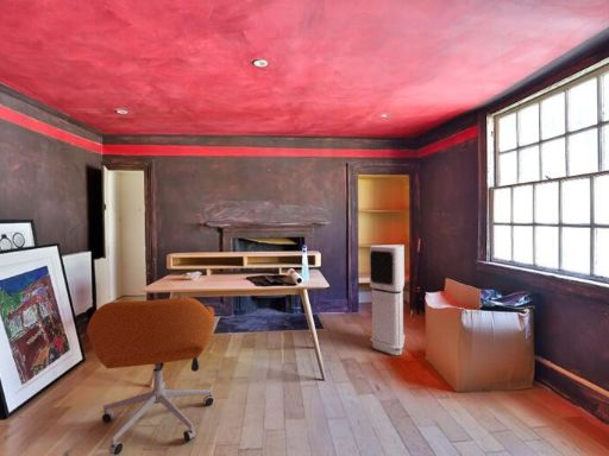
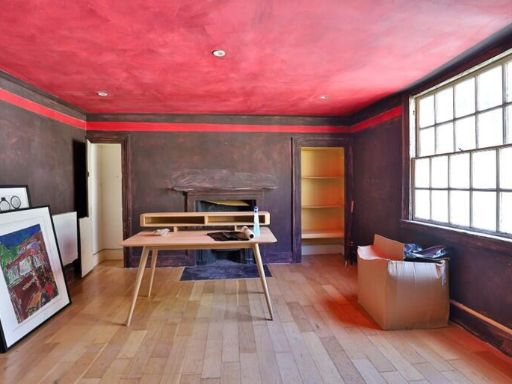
- air purifier [369,243,406,356]
- office chair [86,296,215,456]
